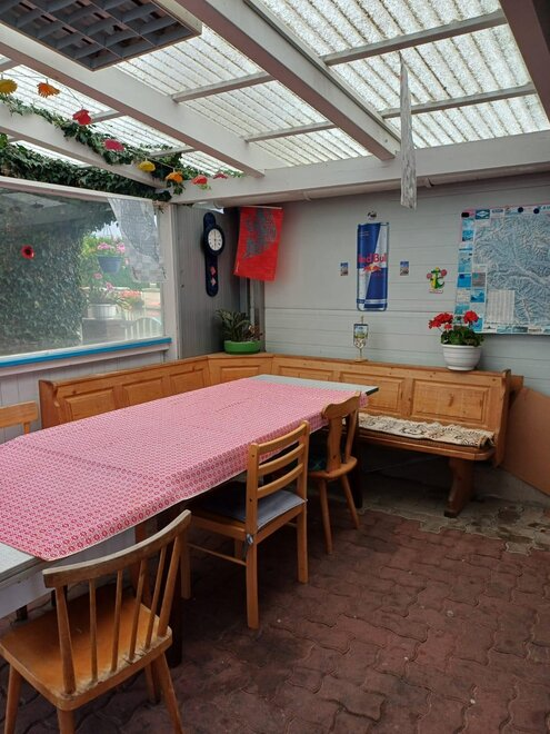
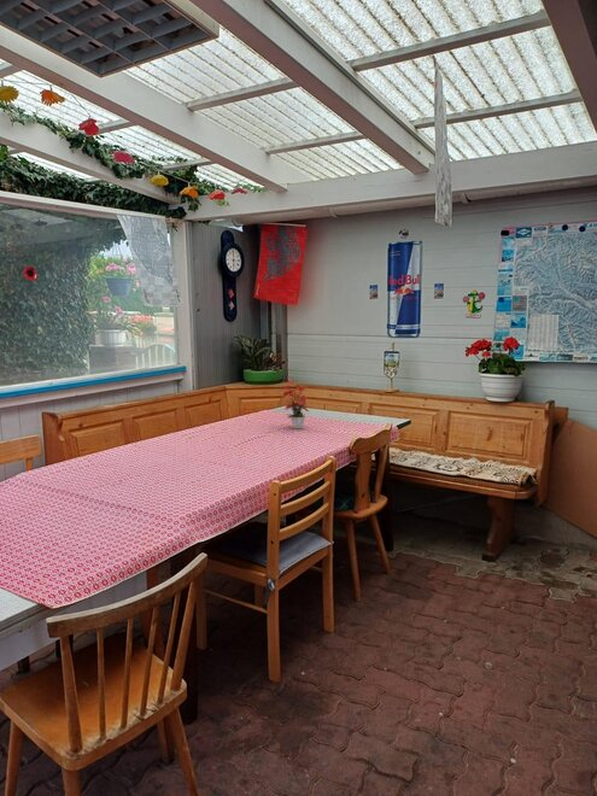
+ potted flower [281,377,310,429]
